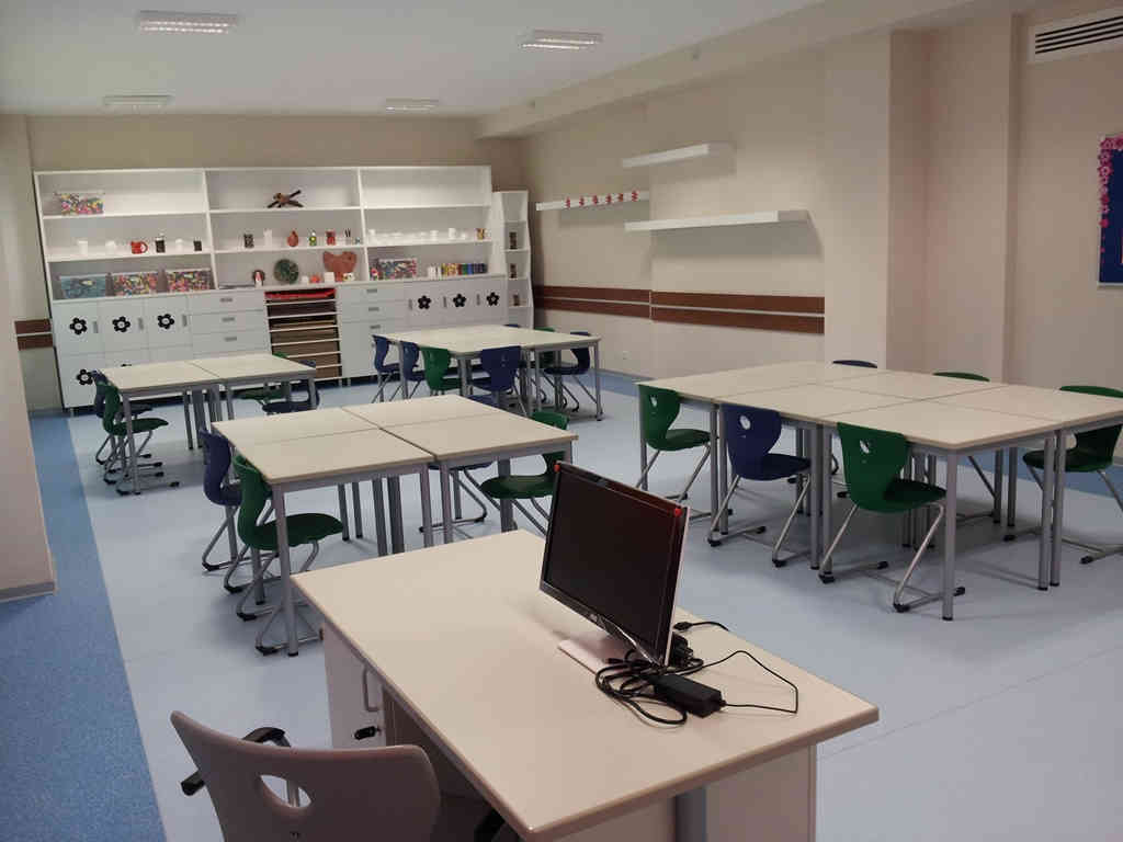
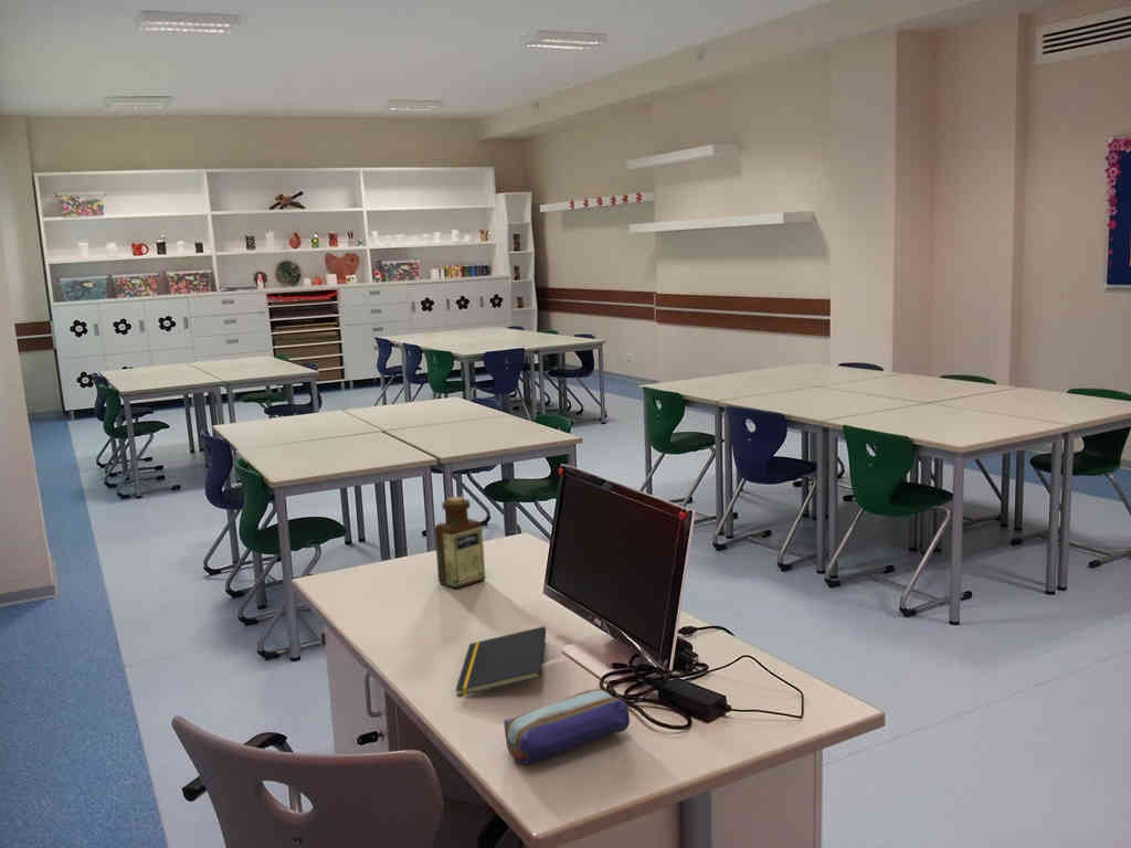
+ bottle [434,496,486,590]
+ pencil case [503,688,631,766]
+ notepad [455,625,547,698]
